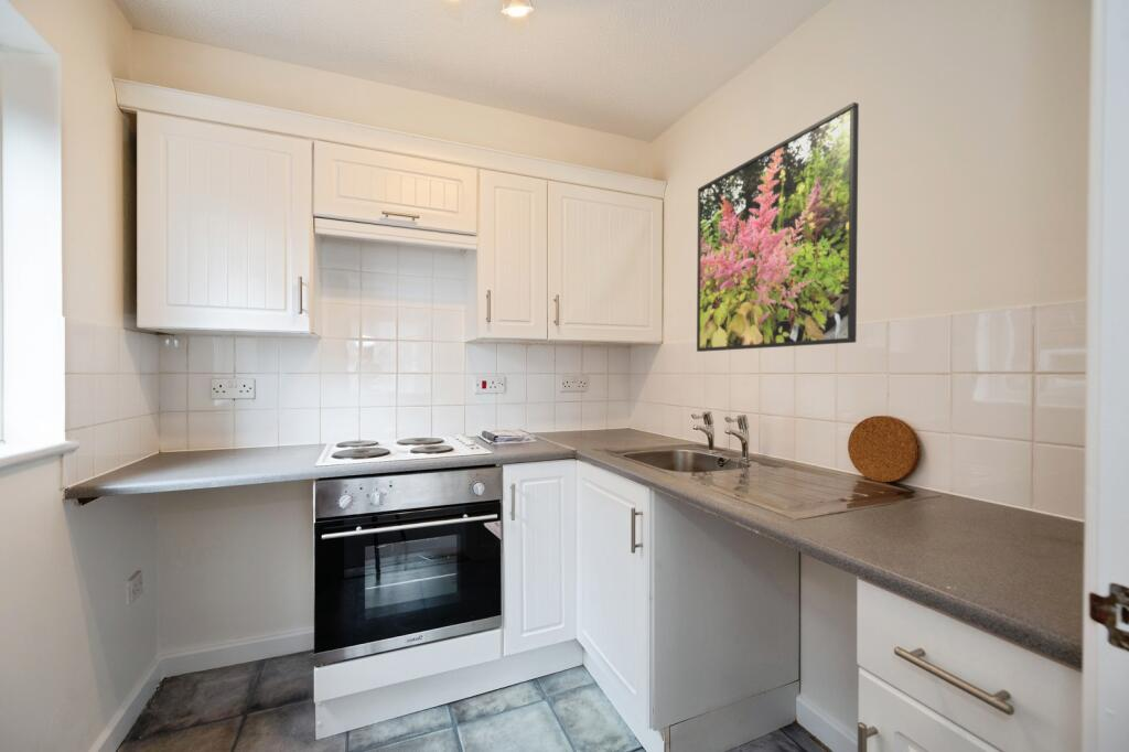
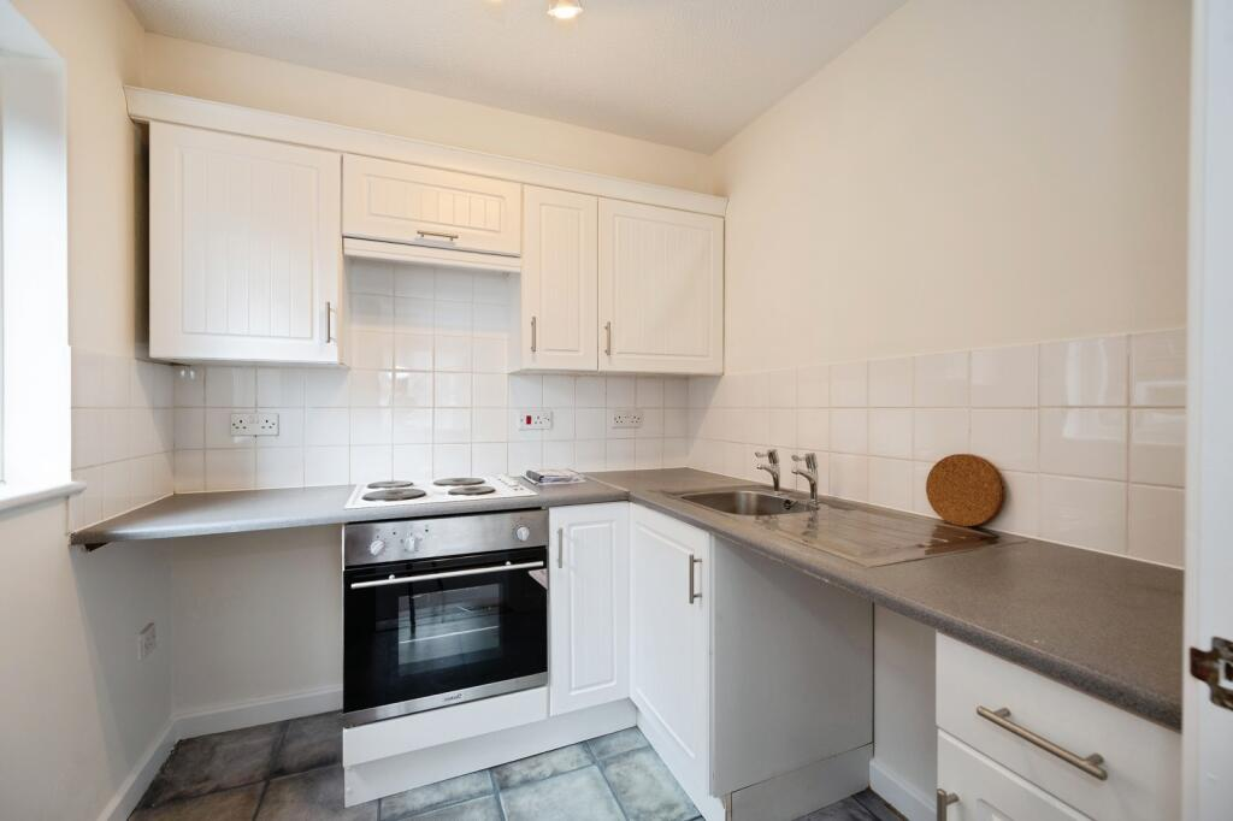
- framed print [696,101,860,353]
